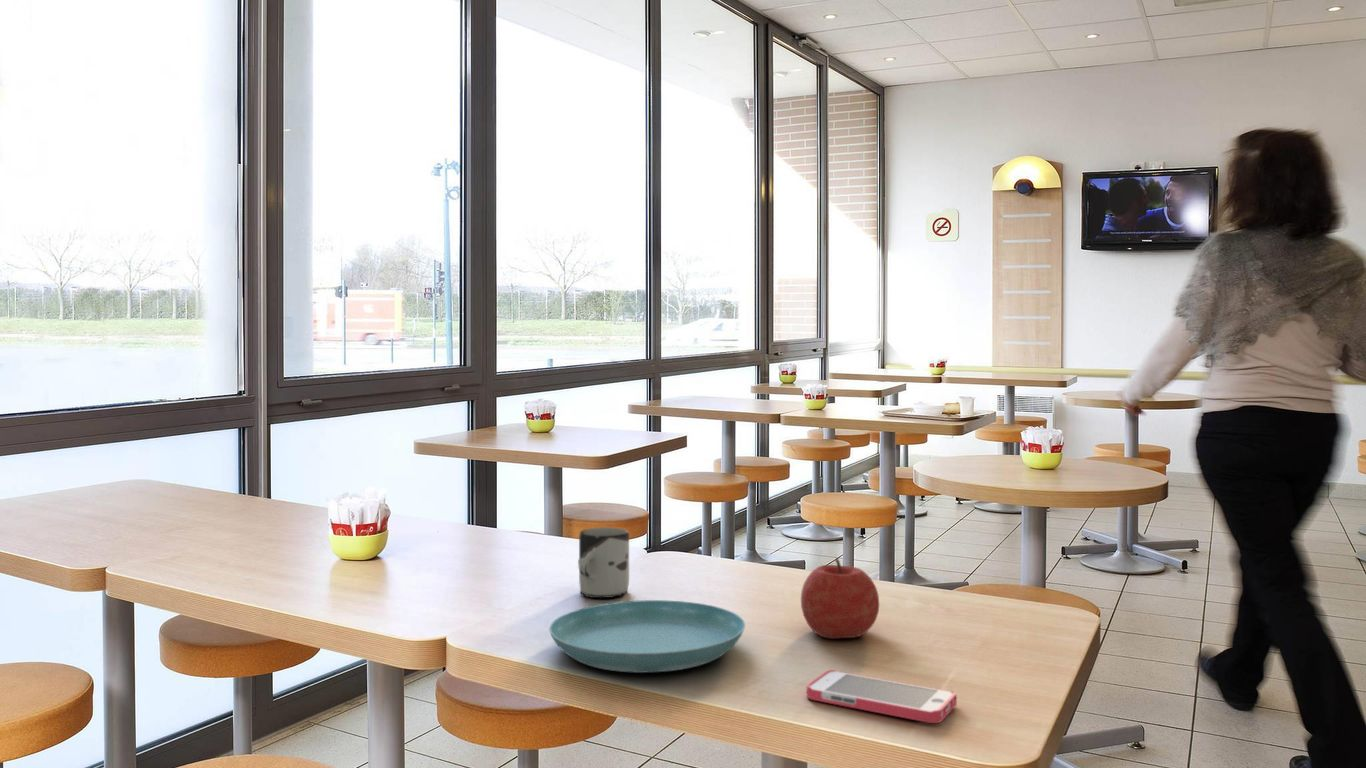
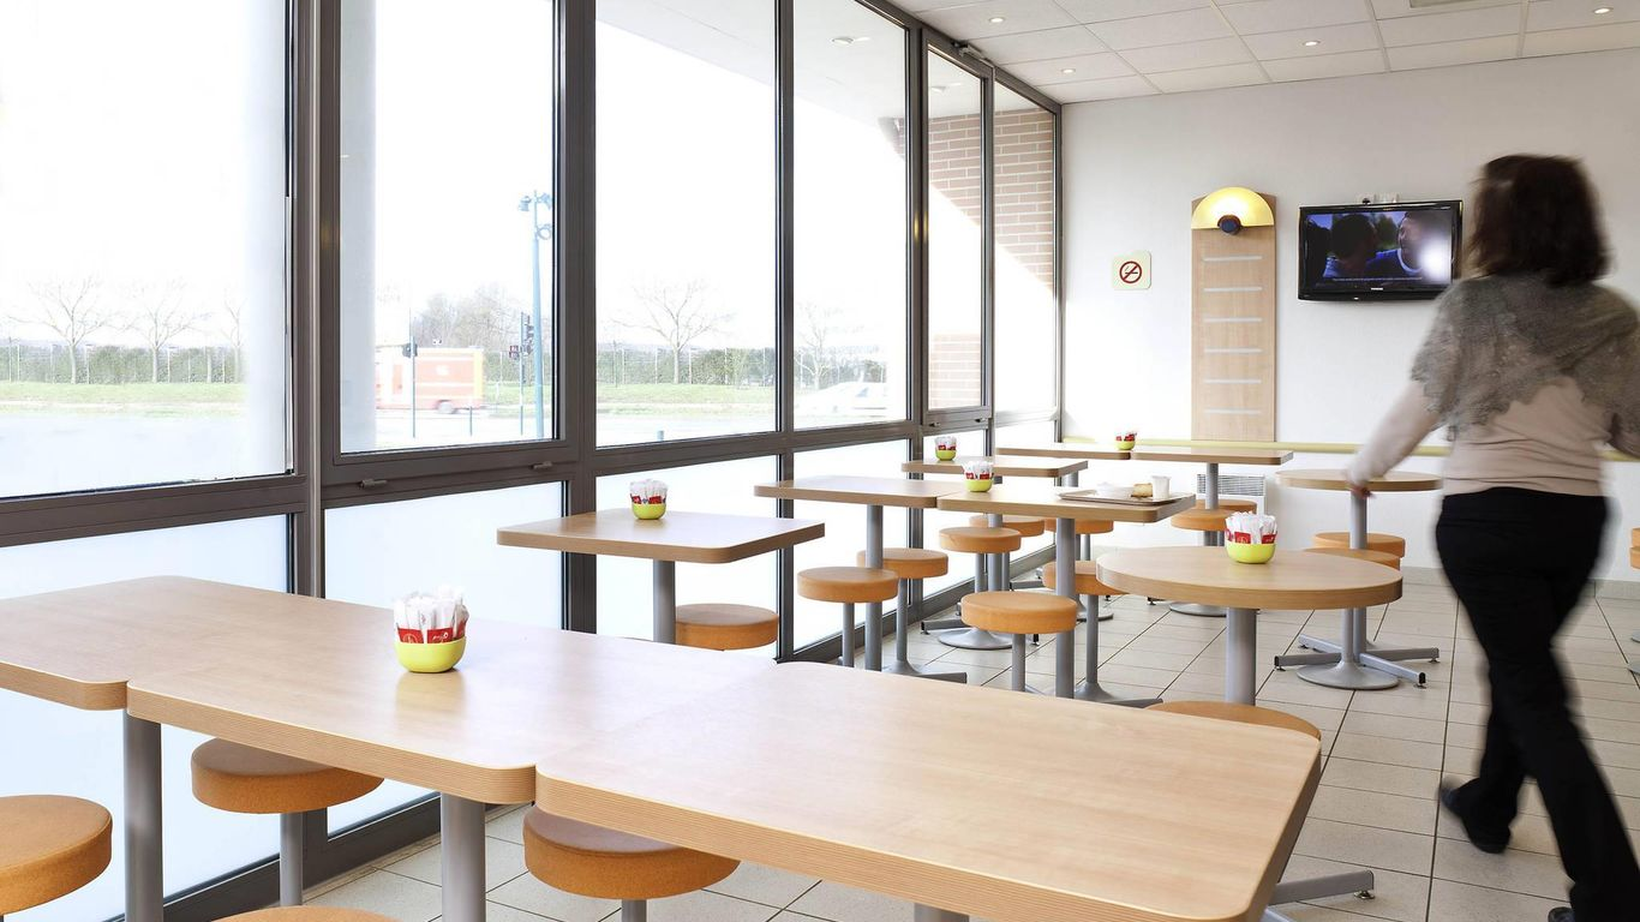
- smartphone [806,669,958,724]
- cup [577,526,630,599]
- saucer [548,599,746,674]
- fruit [800,557,880,640]
